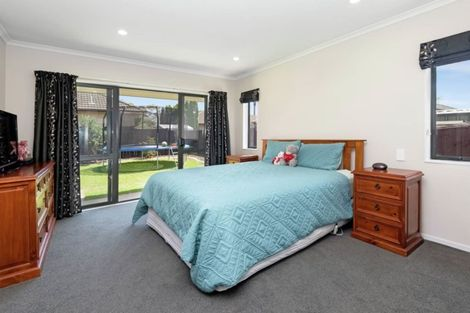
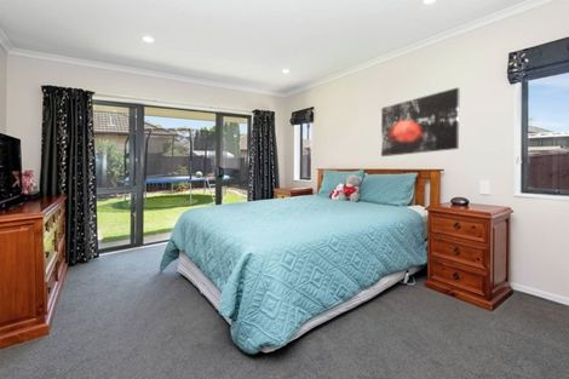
+ wall art [380,86,461,157]
